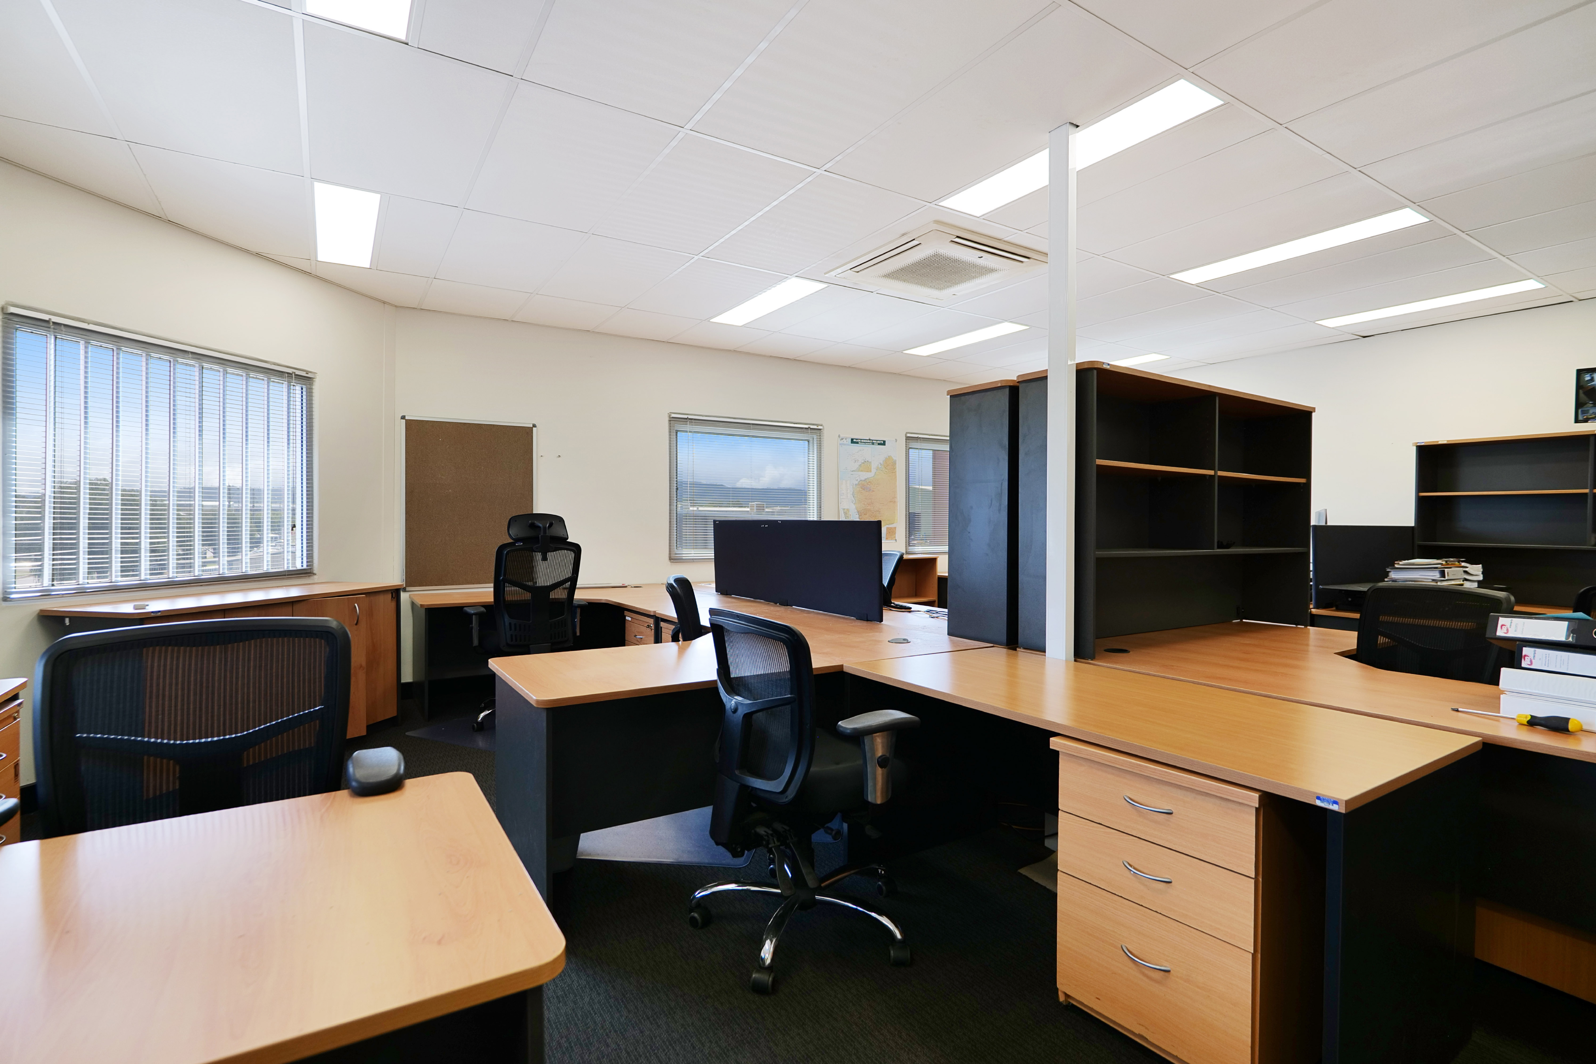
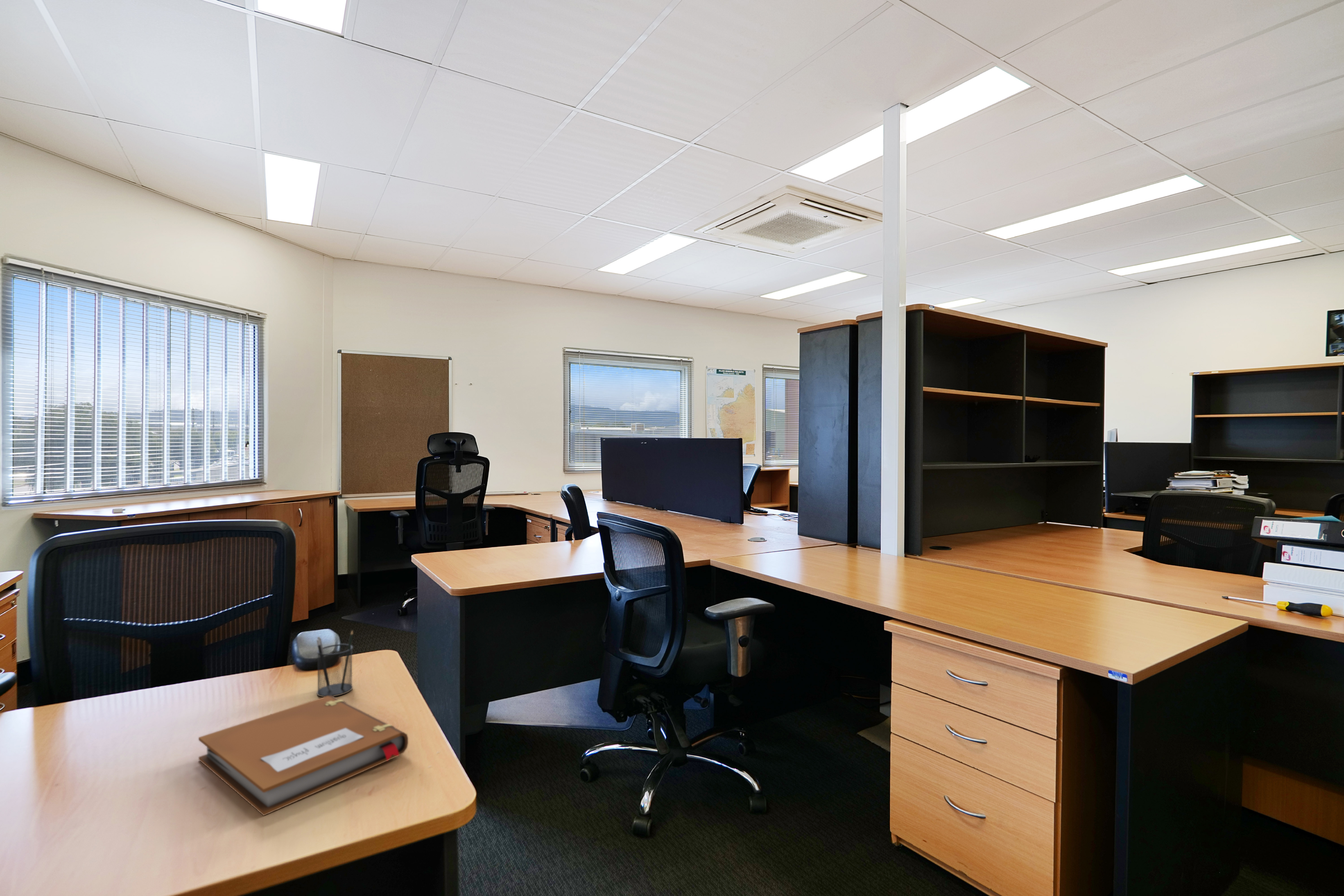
+ notebook [198,696,409,816]
+ pencil holder [316,630,353,697]
